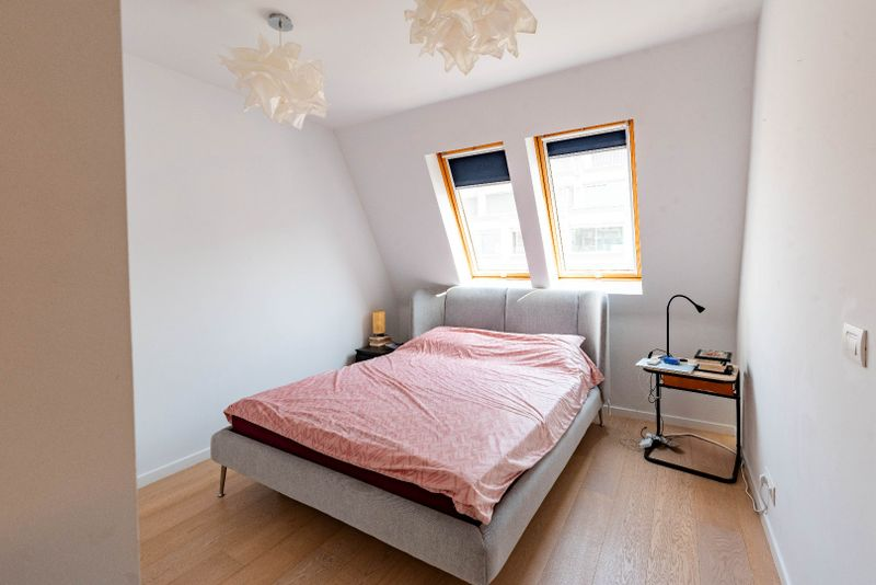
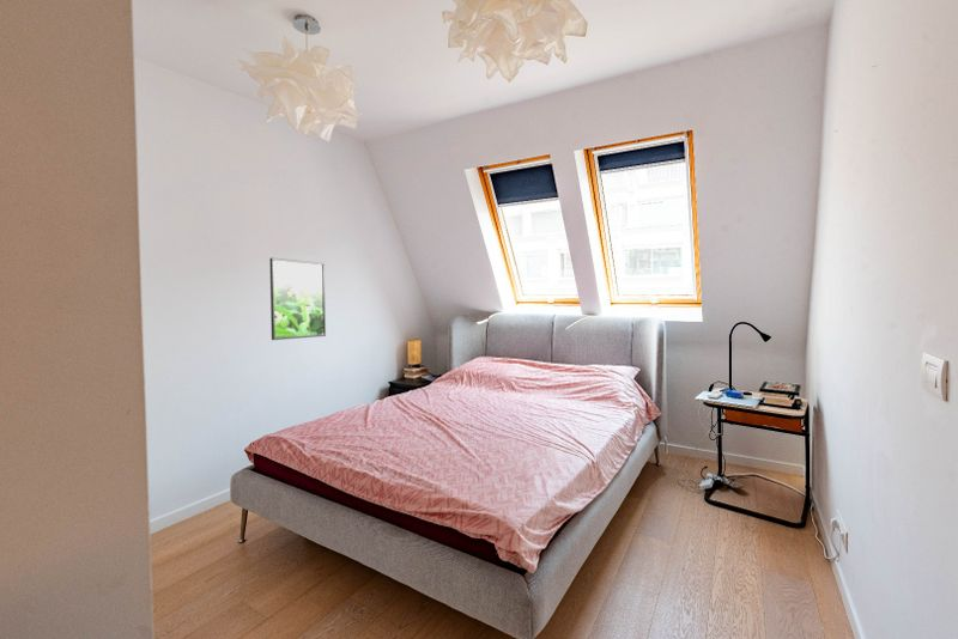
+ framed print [268,257,327,341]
